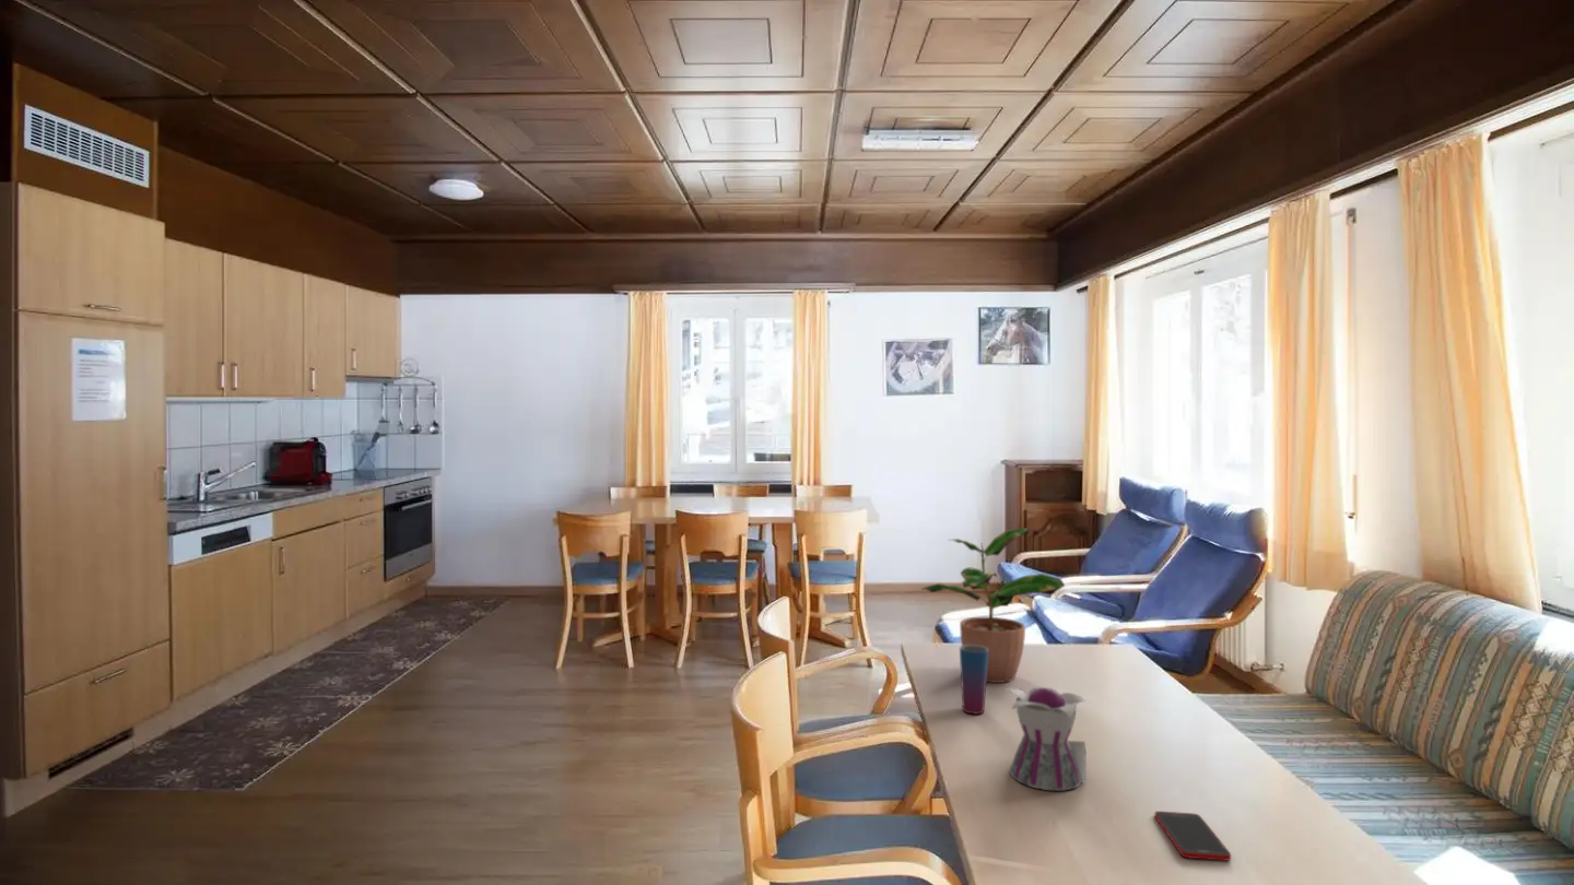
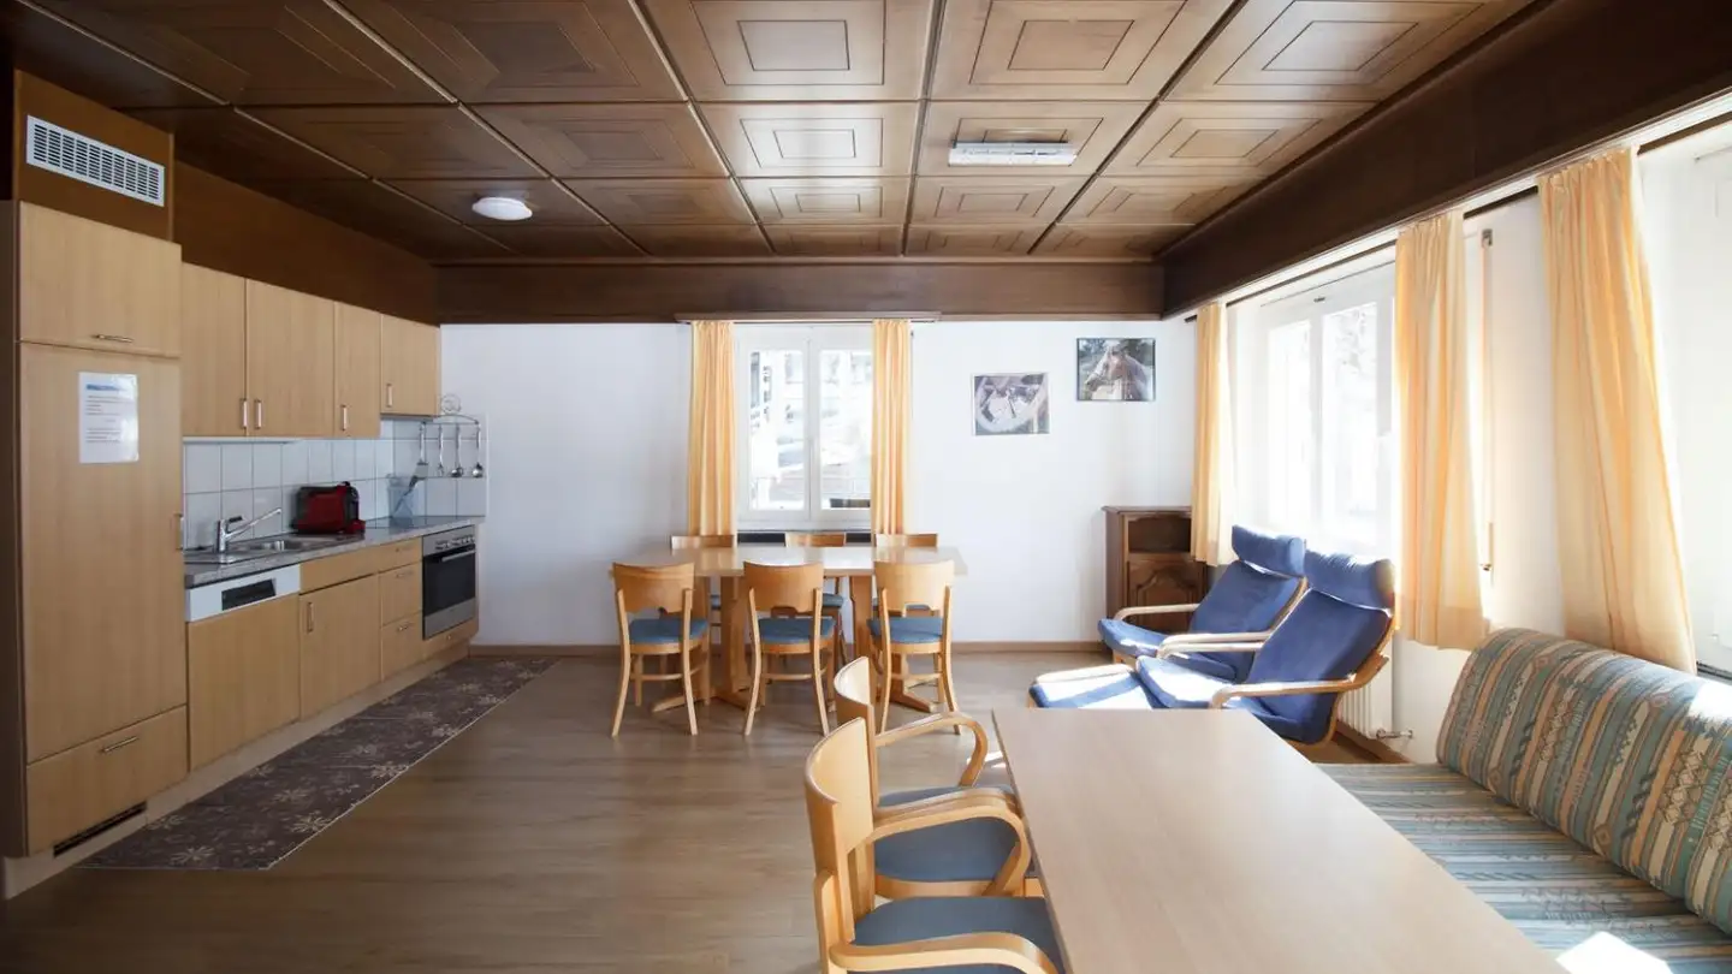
- potted plant [920,527,1066,684]
- teapot [1003,685,1093,792]
- cup [959,645,988,716]
- cell phone [1153,811,1232,862]
